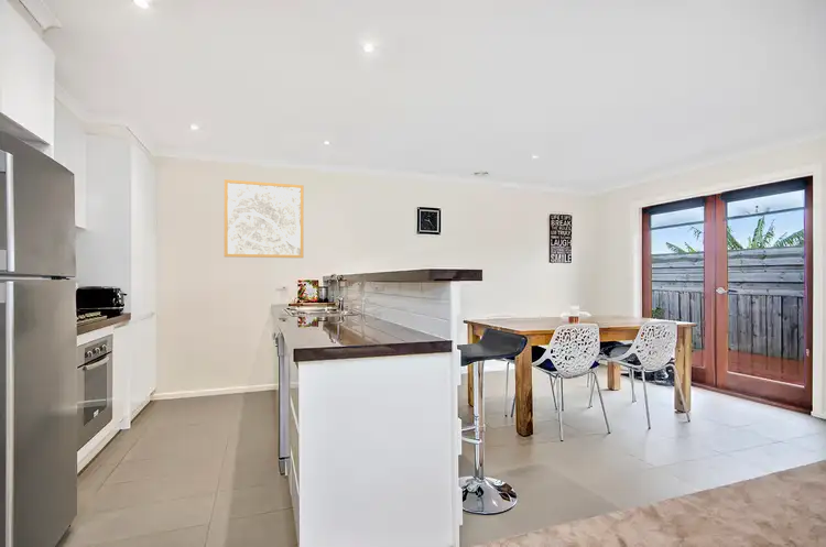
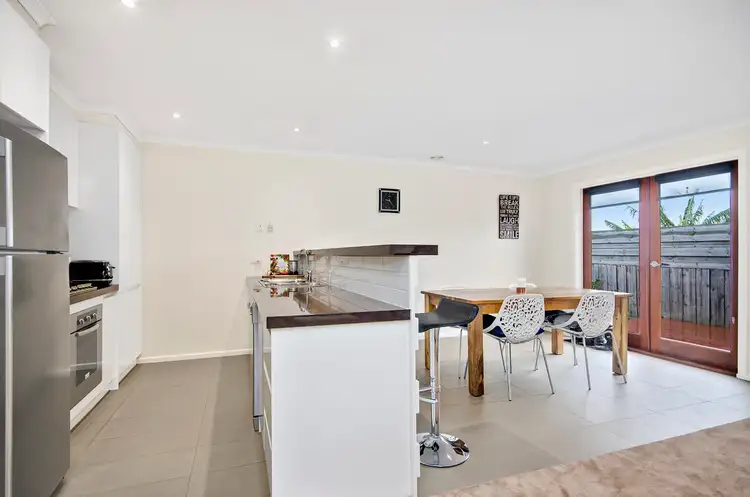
- wall art [224,178,305,259]
